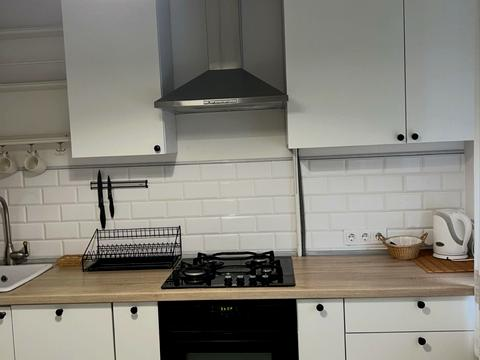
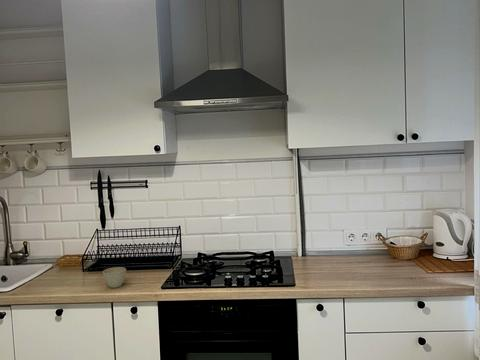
+ flower pot [102,266,127,289]
